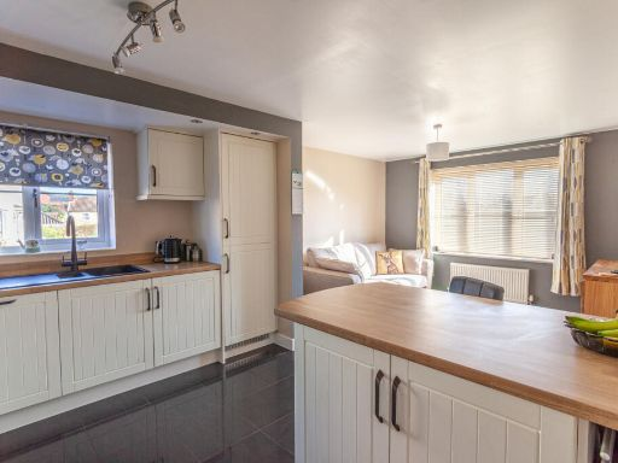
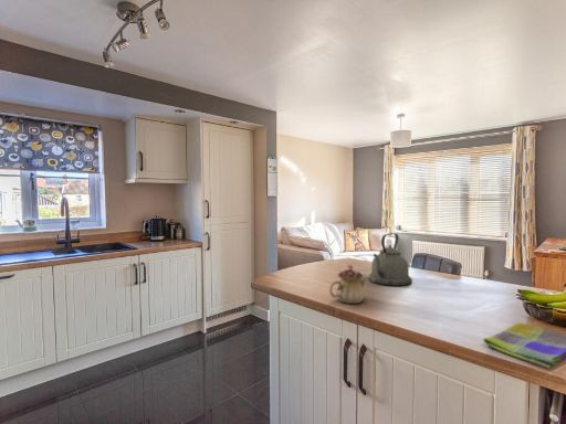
+ kettle [367,232,413,287]
+ teapot [328,264,369,305]
+ dish towel [482,321,566,370]
